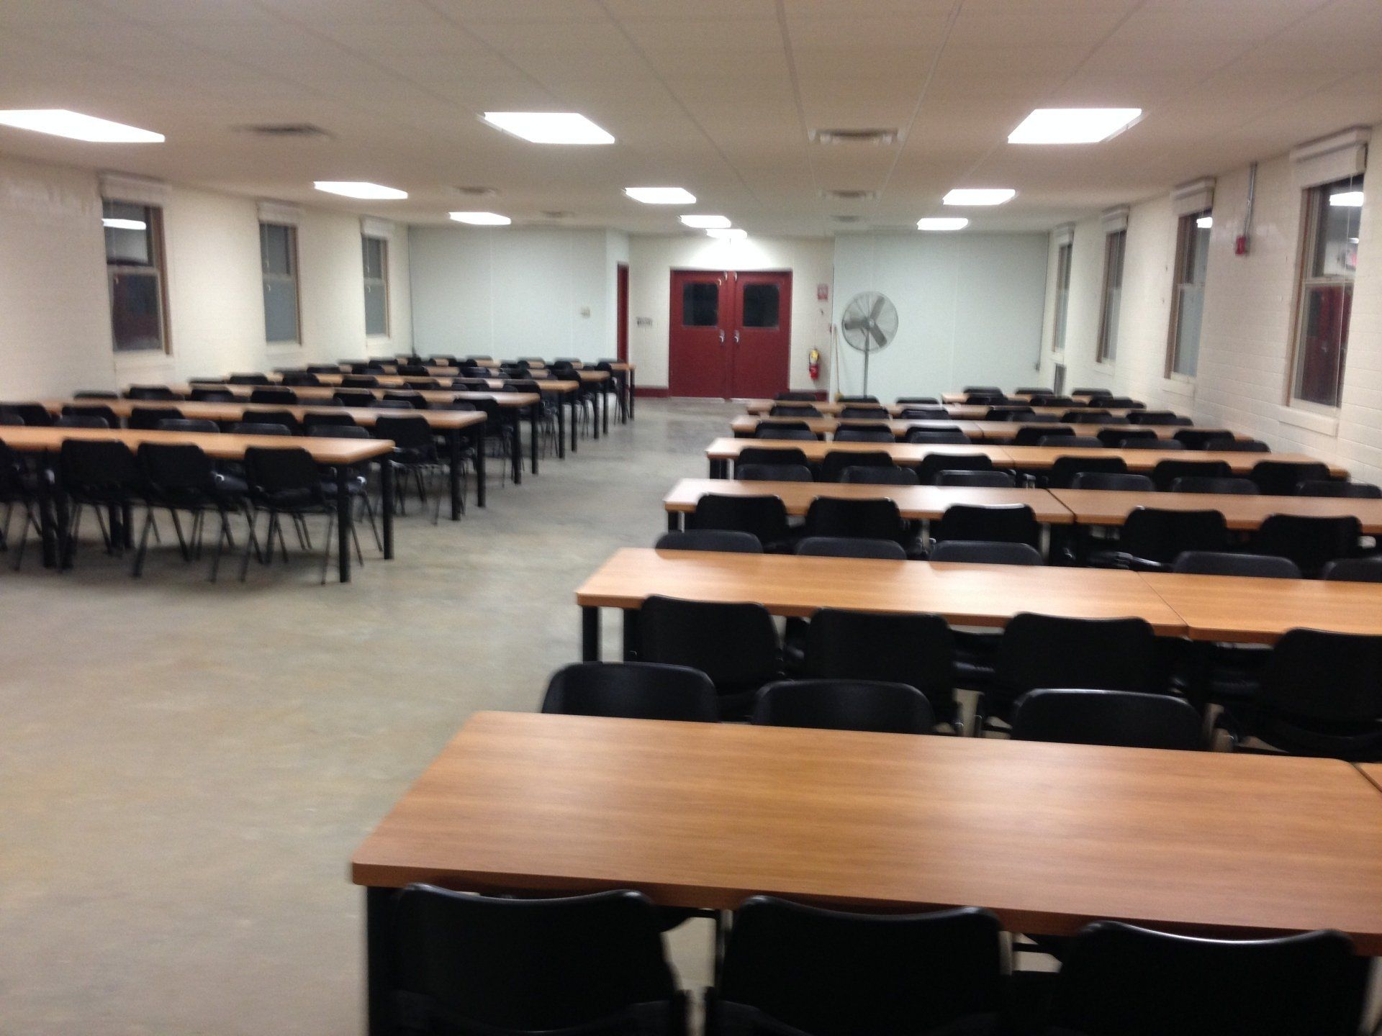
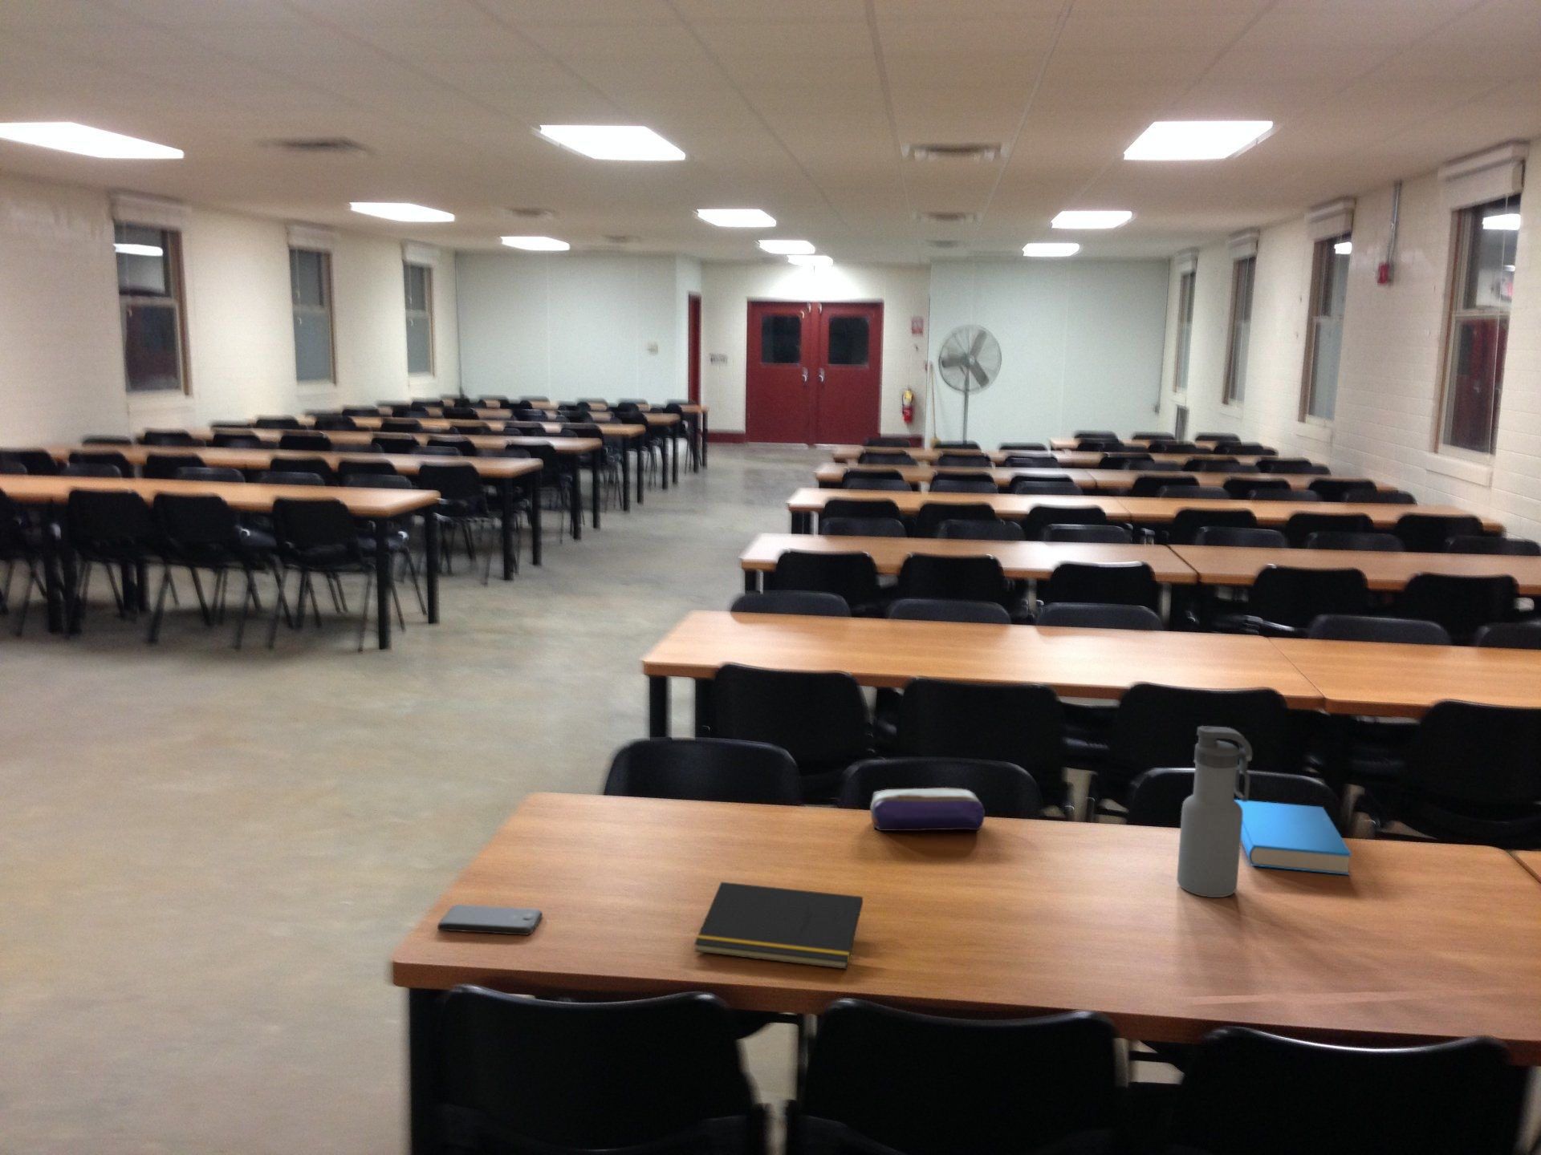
+ book [1234,798,1353,876]
+ notepad [694,882,864,969]
+ pencil case [870,787,985,832]
+ water bottle [1176,726,1253,898]
+ smartphone [437,904,544,937]
